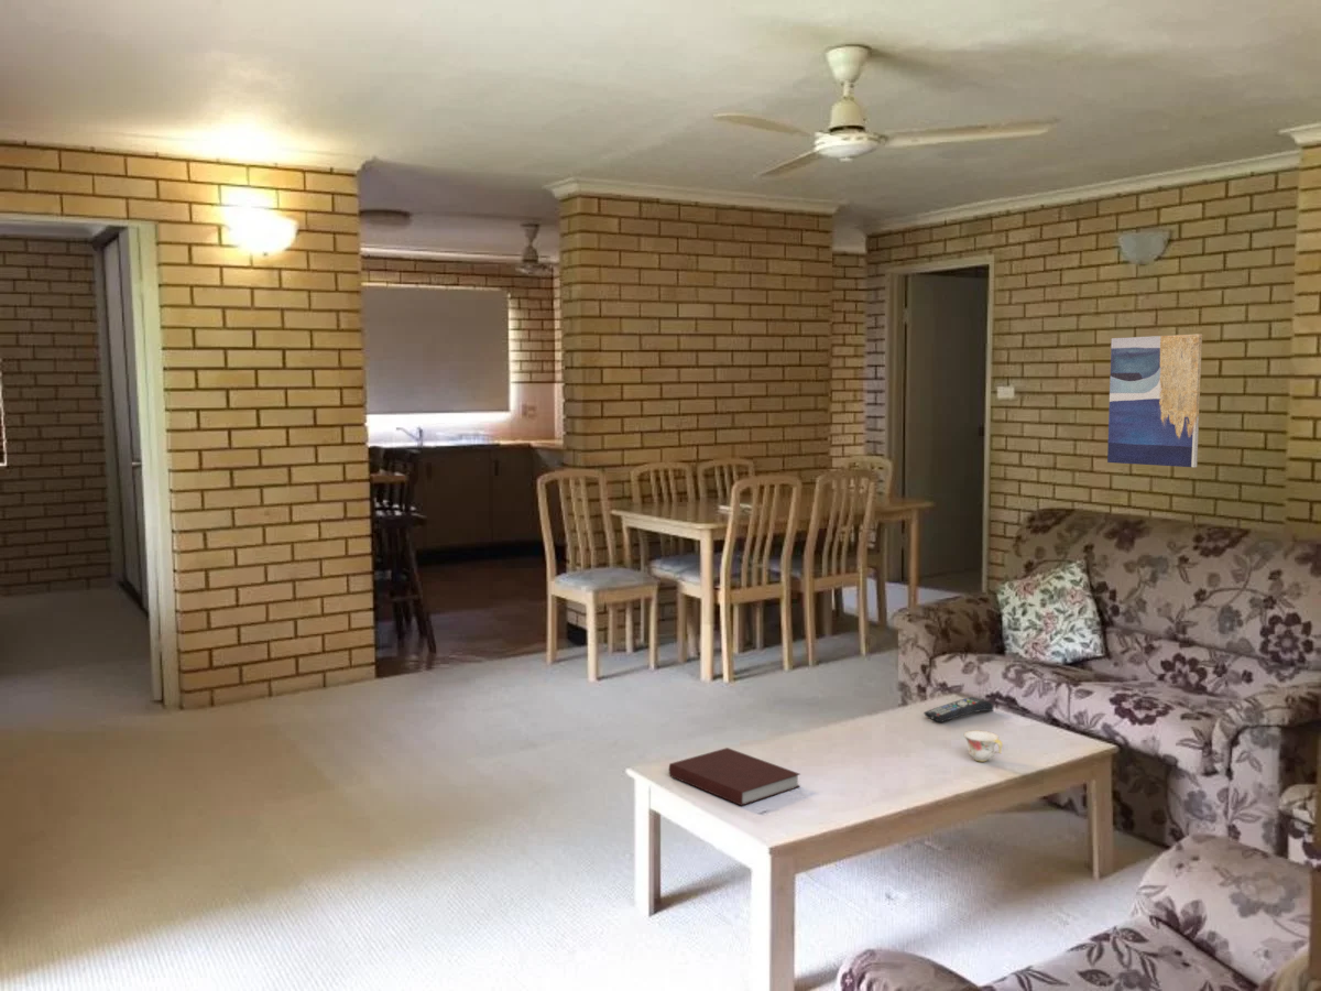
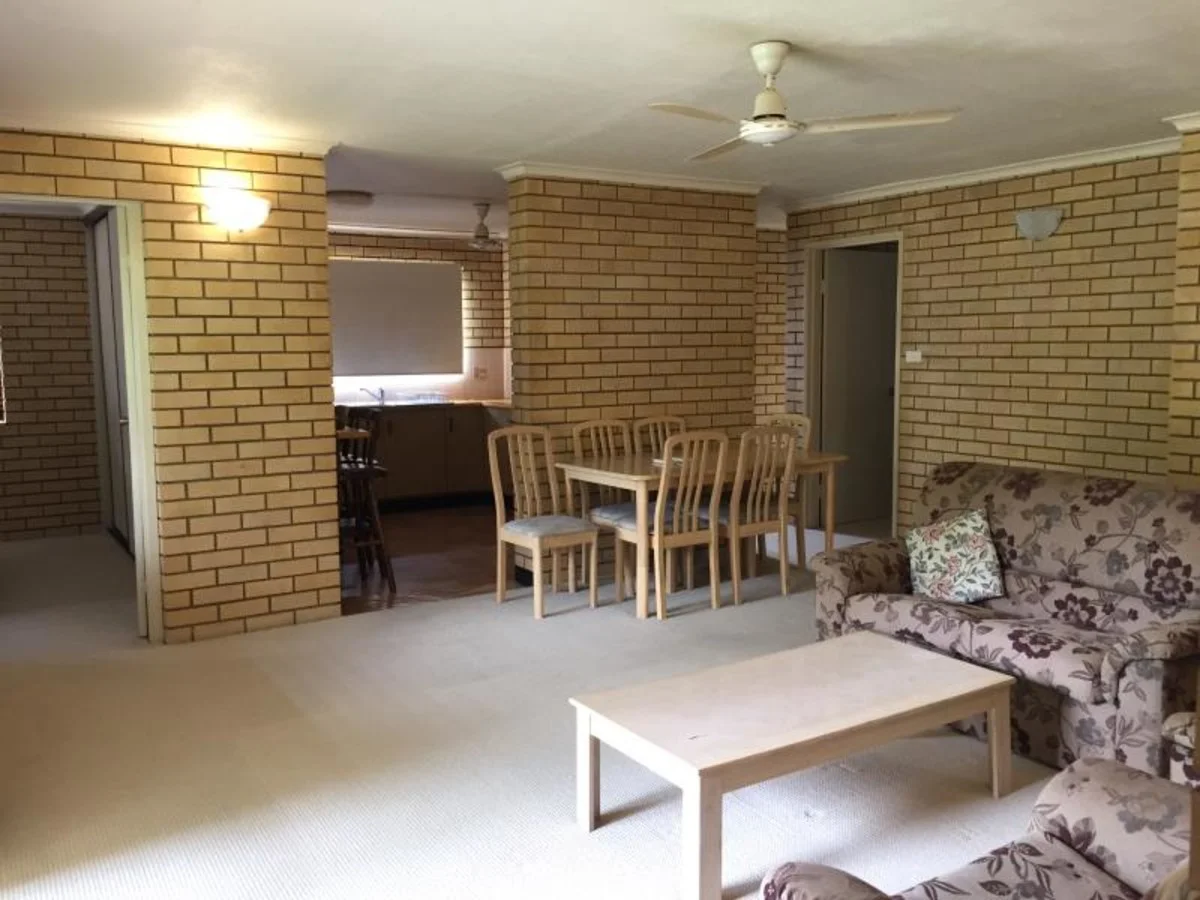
- teacup [963,730,1004,763]
- wall art [1106,333,1203,468]
- remote control [922,696,994,723]
- notebook [668,747,801,807]
